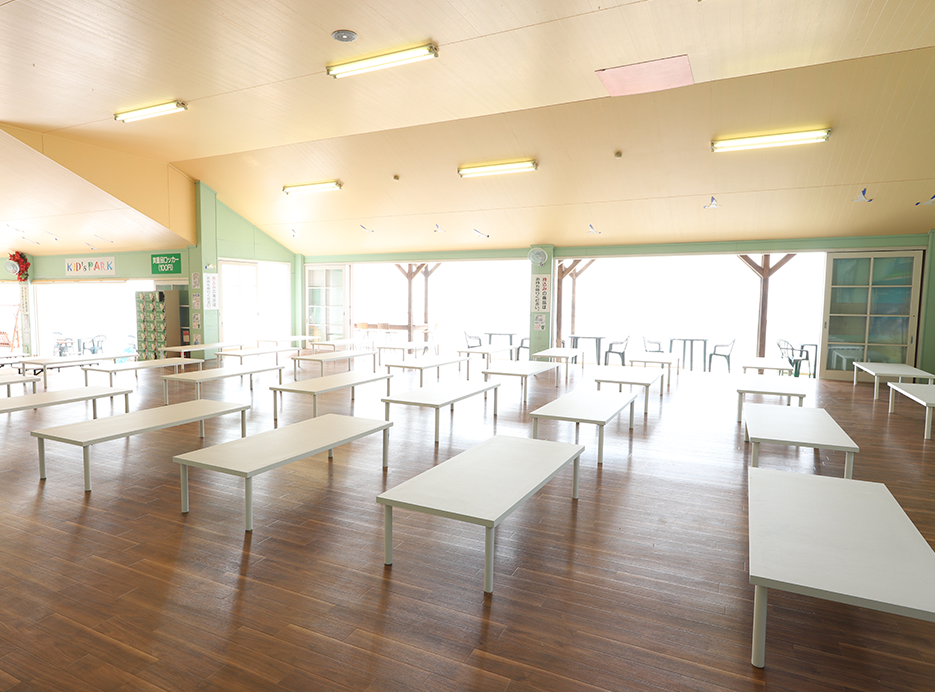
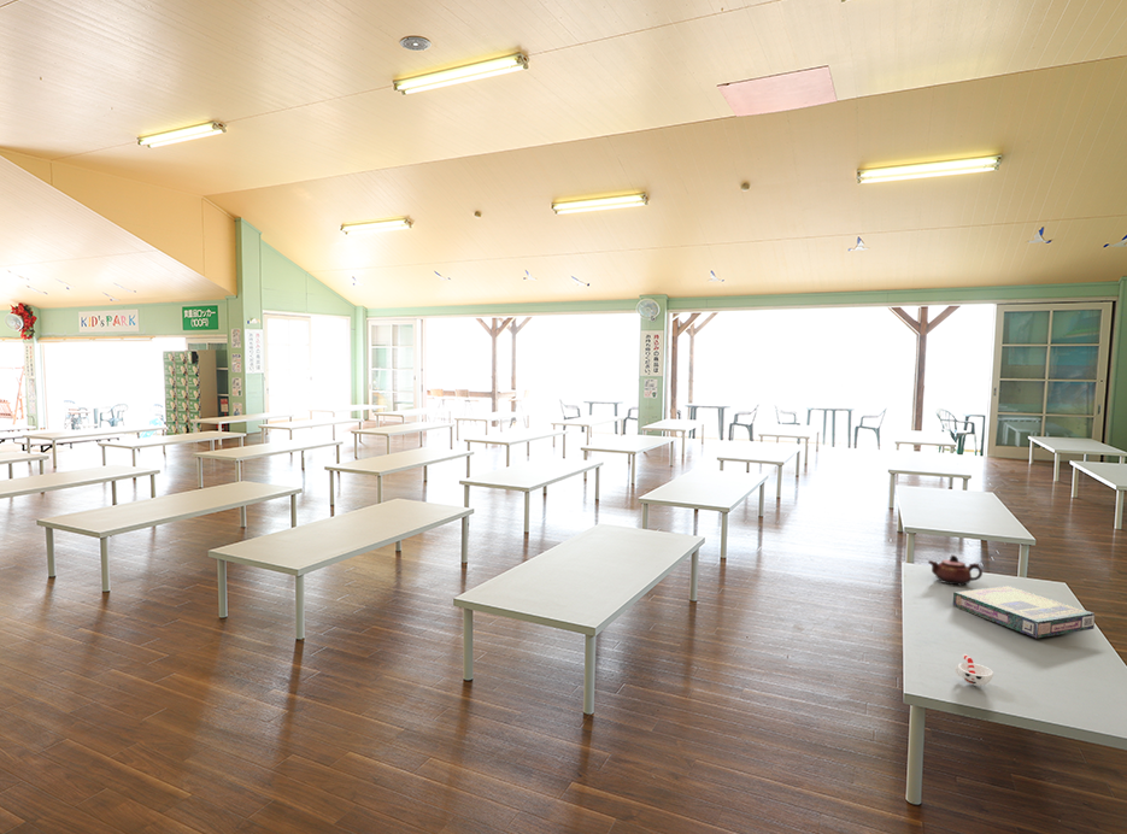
+ cup [955,653,994,687]
+ video game box [952,585,1096,640]
+ teapot [927,554,984,587]
